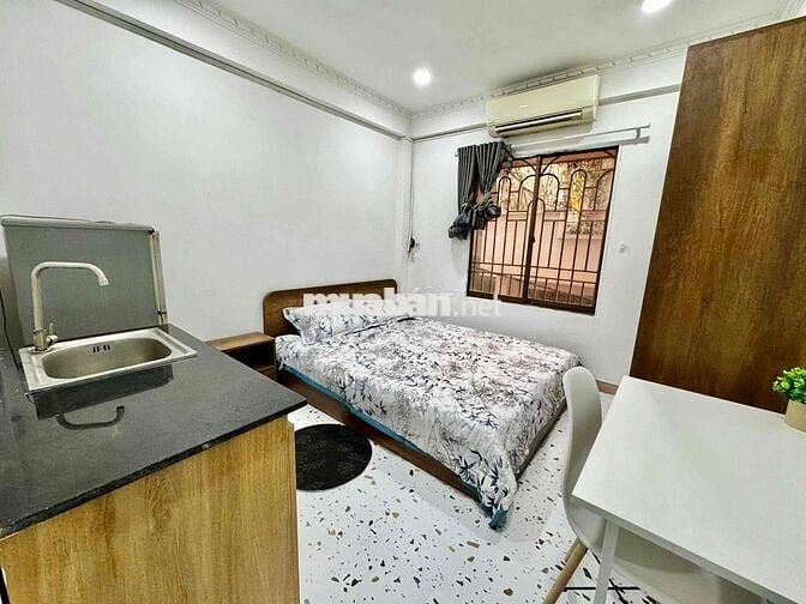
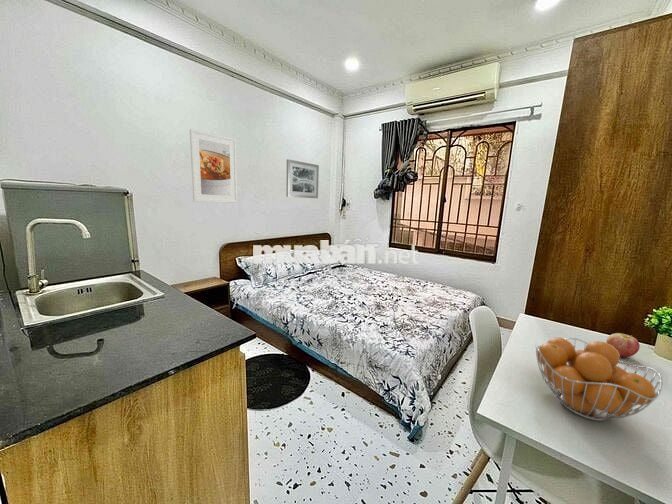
+ wall art [285,158,320,199]
+ apple [605,332,641,358]
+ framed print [189,128,239,204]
+ fruit basket [535,337,664,422]
